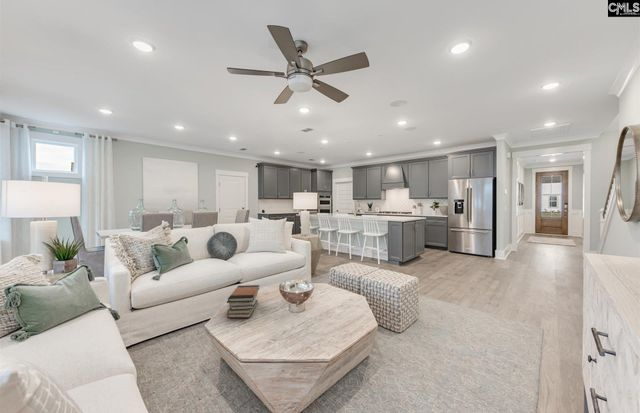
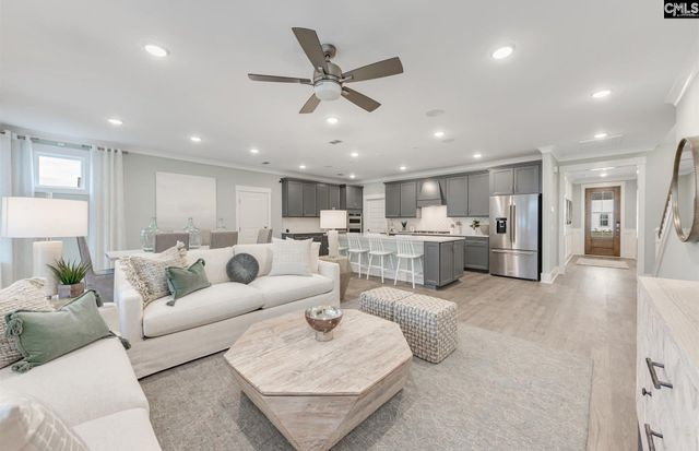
- book stack [226,284,260,319]
